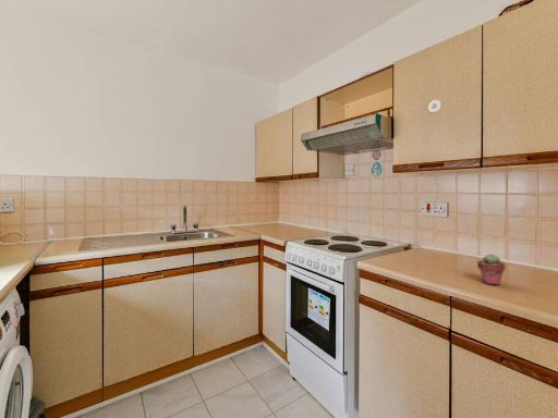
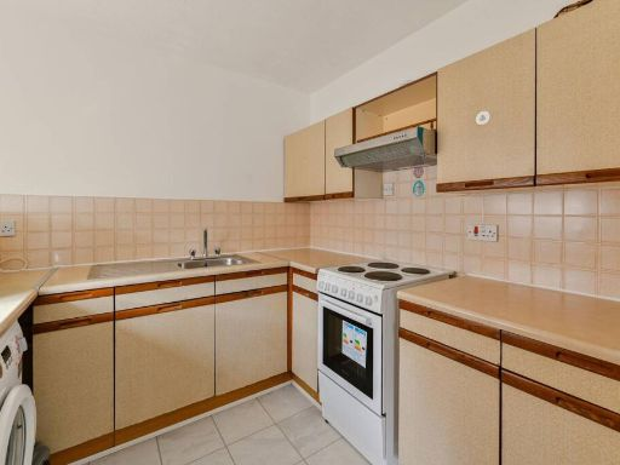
- potted succulent [476,254,507,285]
